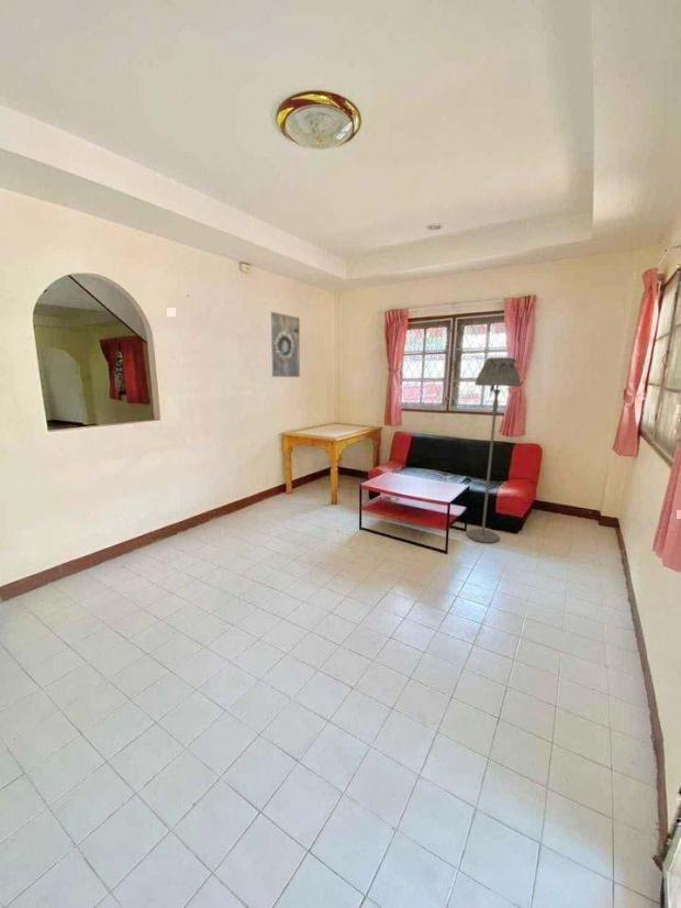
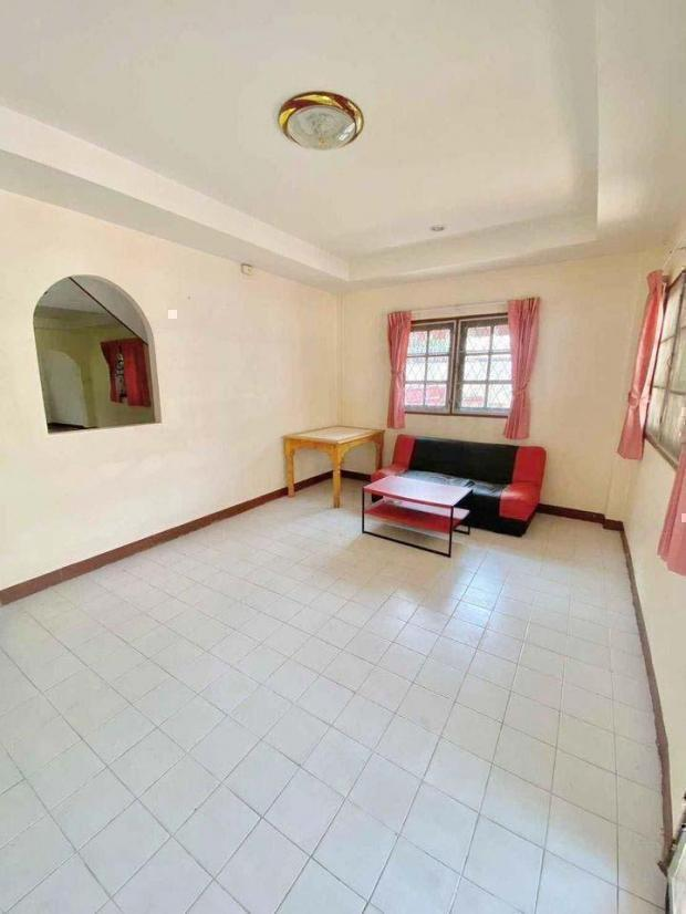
- floor lamp [466,356,522,544]
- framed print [268,310,301,378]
